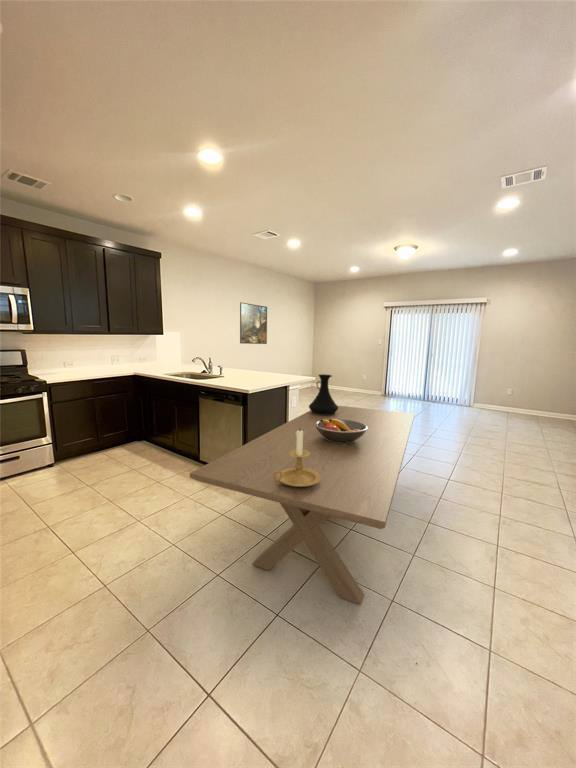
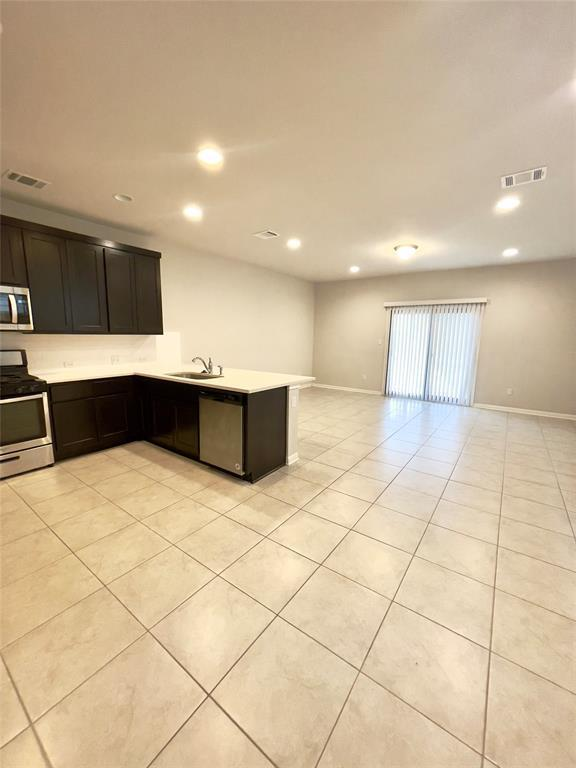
- dining table [189,405,416,606]
- candle holder [273,430,321,486]
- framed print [239,301,268,345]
- vase [308,373,338,415]
- fruit bowl [315,419,368,443]
